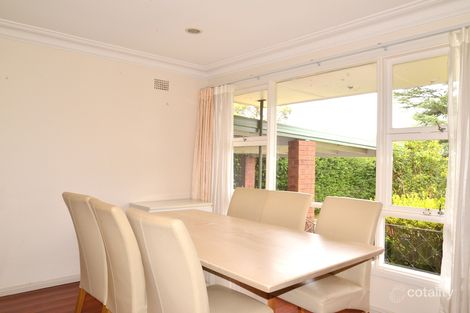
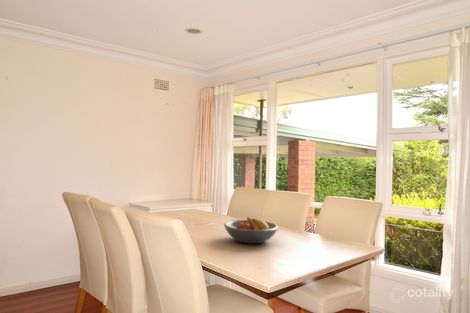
+ fruit bowl [223,216,279,244]
